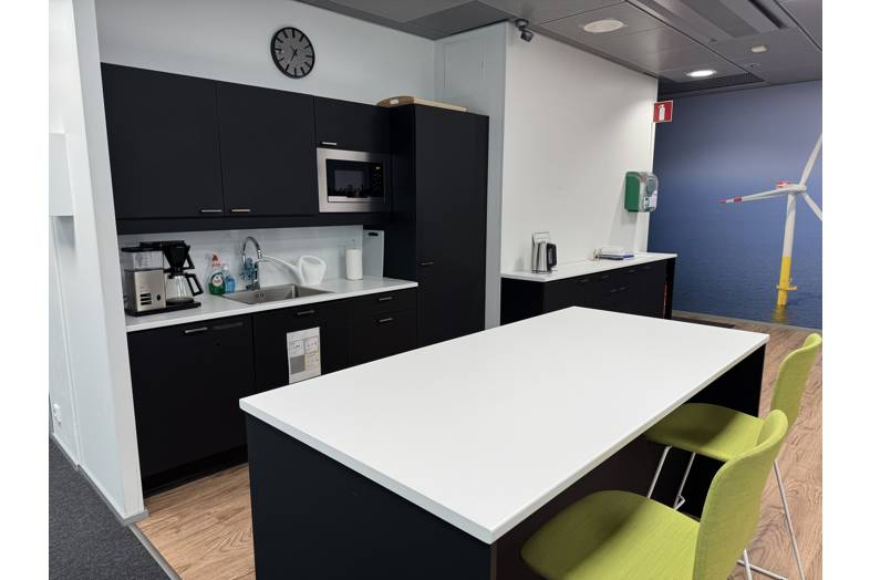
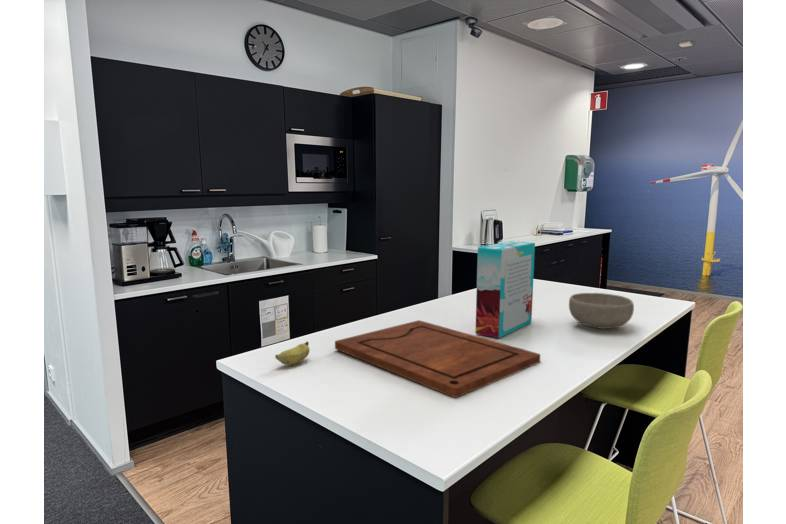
+ cereal box [474,240,536,339]
+ bowl [568,292,635,330]
+ cutting board [334,319,541,399]
+ banana [274,340,311,366]
